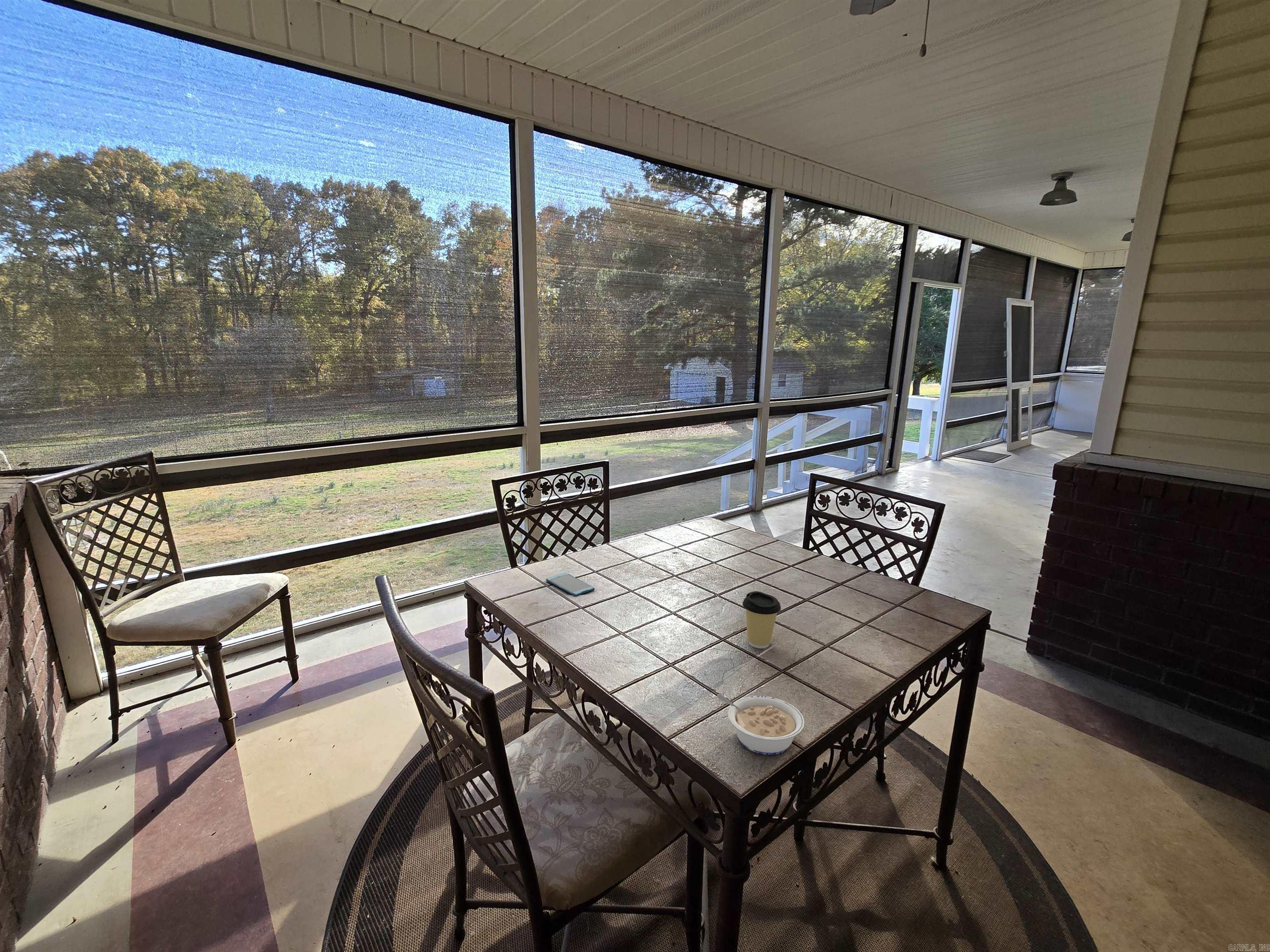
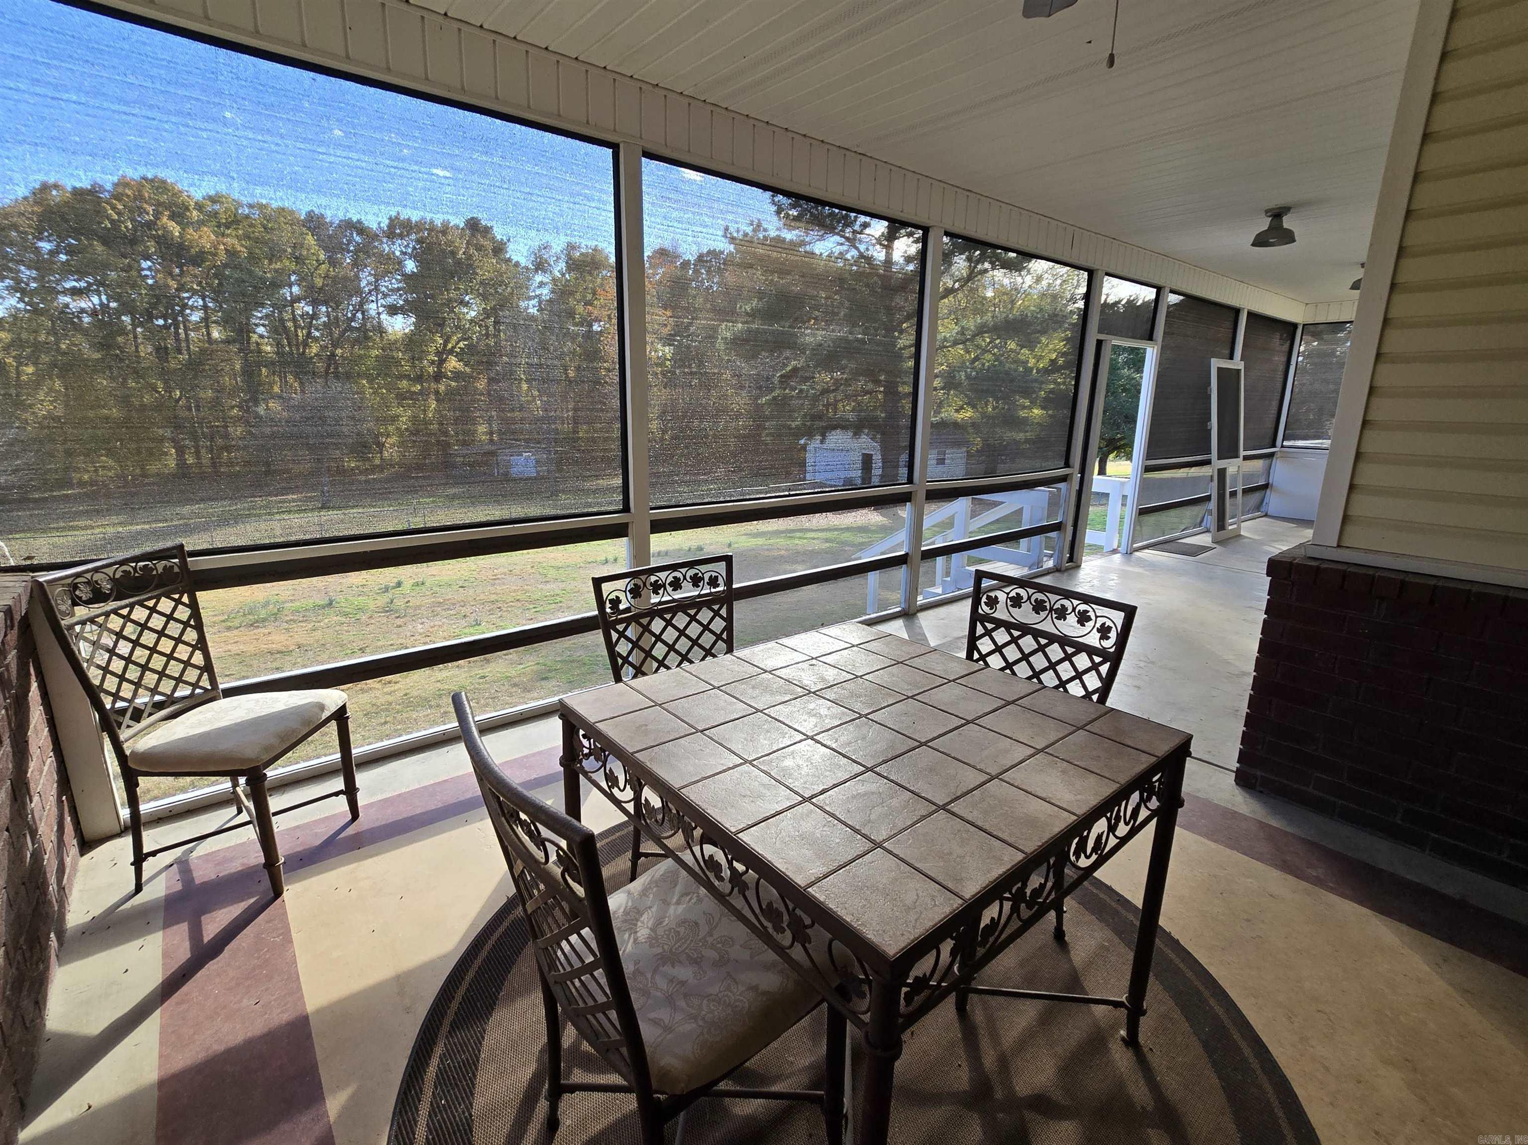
- coffee cup [742,591,781,649]
- smartphone [546,572,595,597]
- legume [717,693,805,755]
